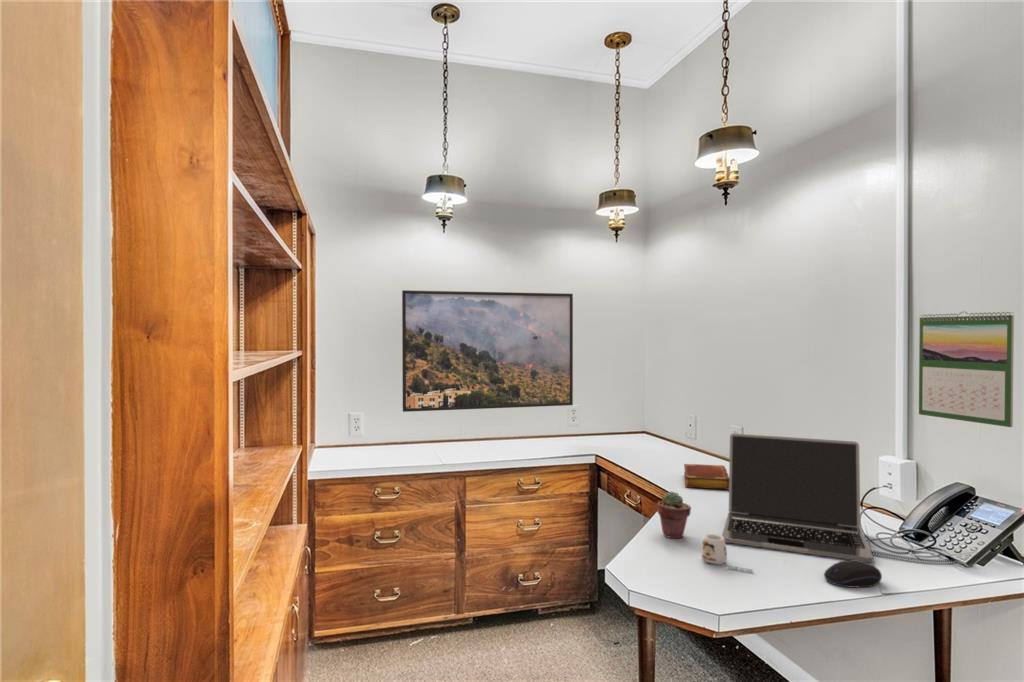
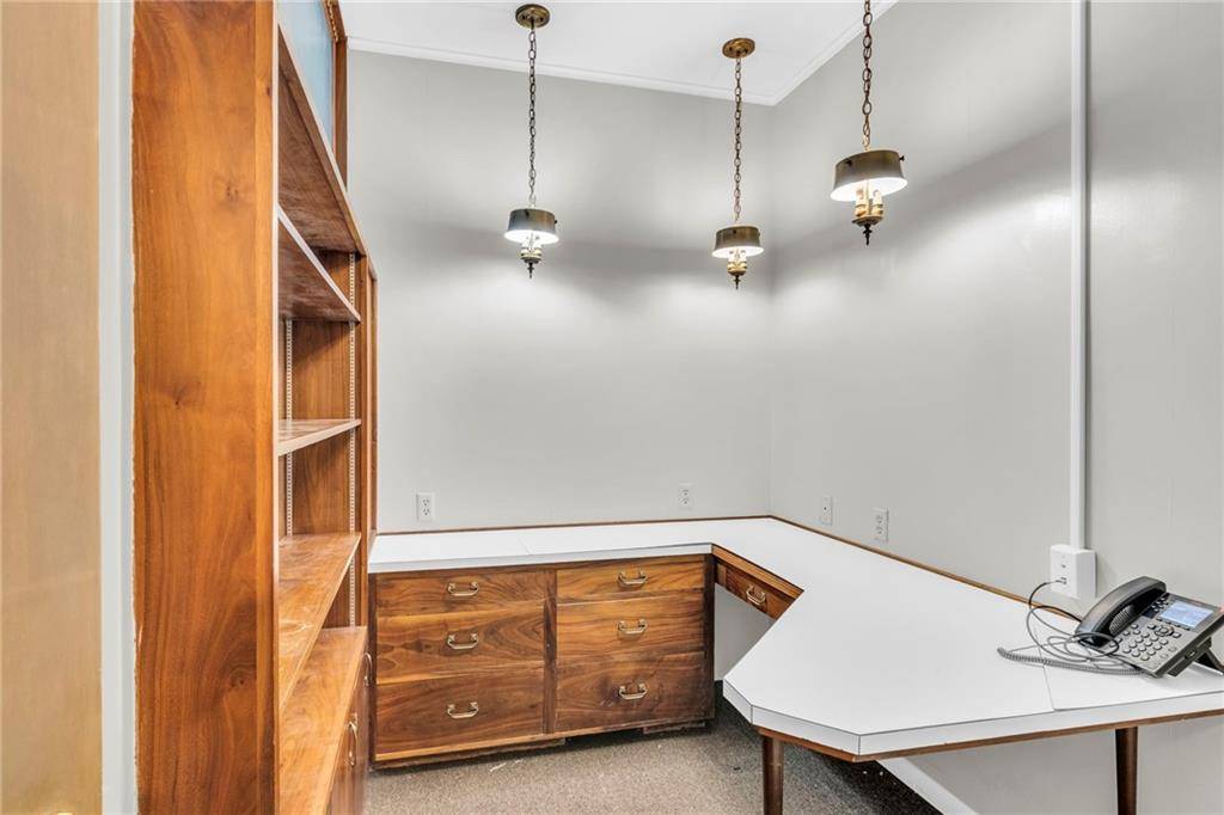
- computer mouse [823,559,883,589]
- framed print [401,289,574,413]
- calendar [918,310,1015,428]
- laptop [721,433,874,563]
- mug [701,533,754,573]
- book [683,463,729,491]
- potted succulent [656,490,692,539]
